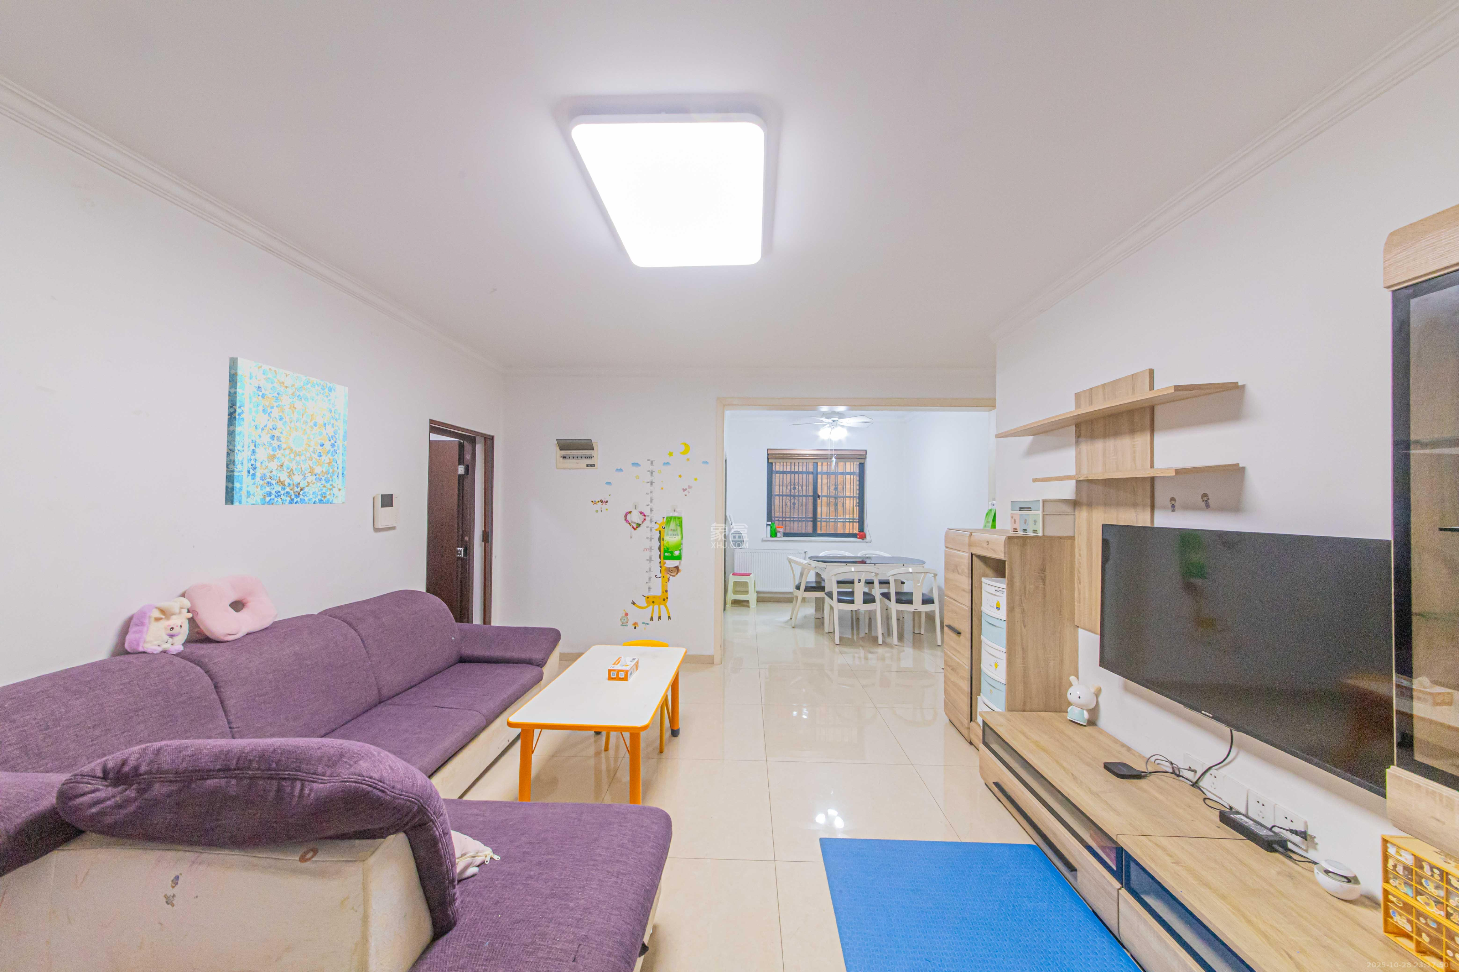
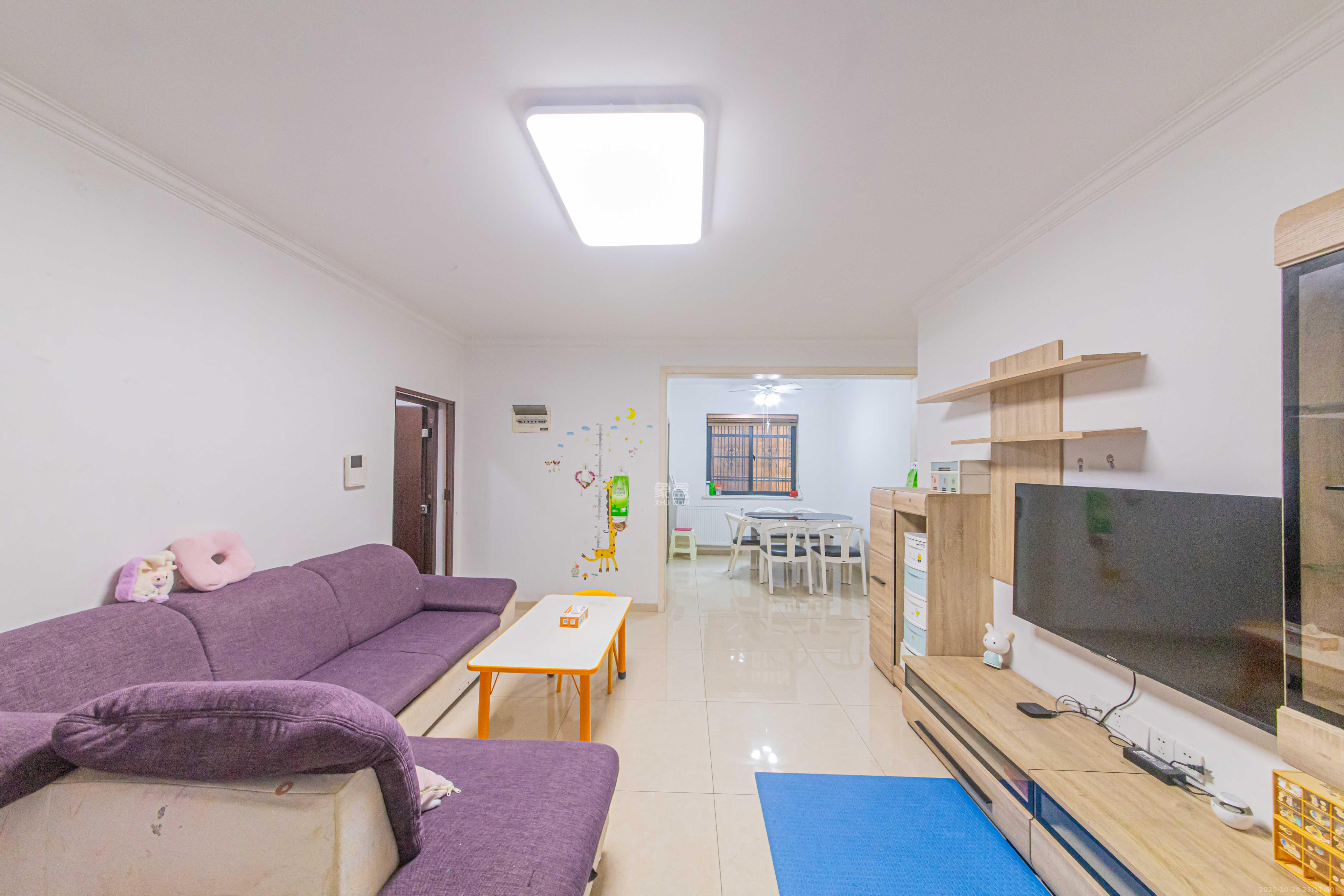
- wall art [225,357,348,506]
